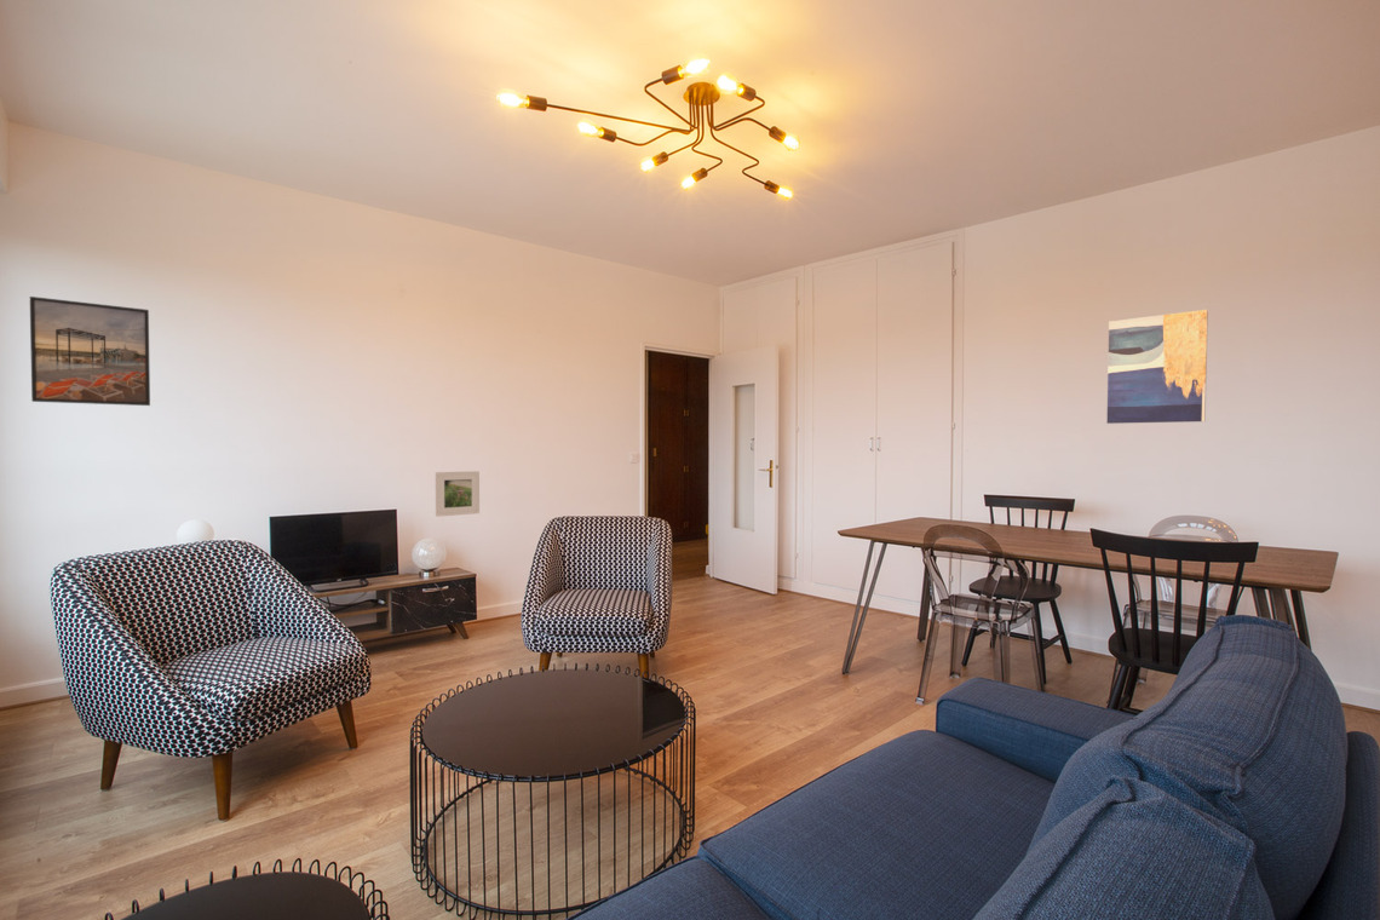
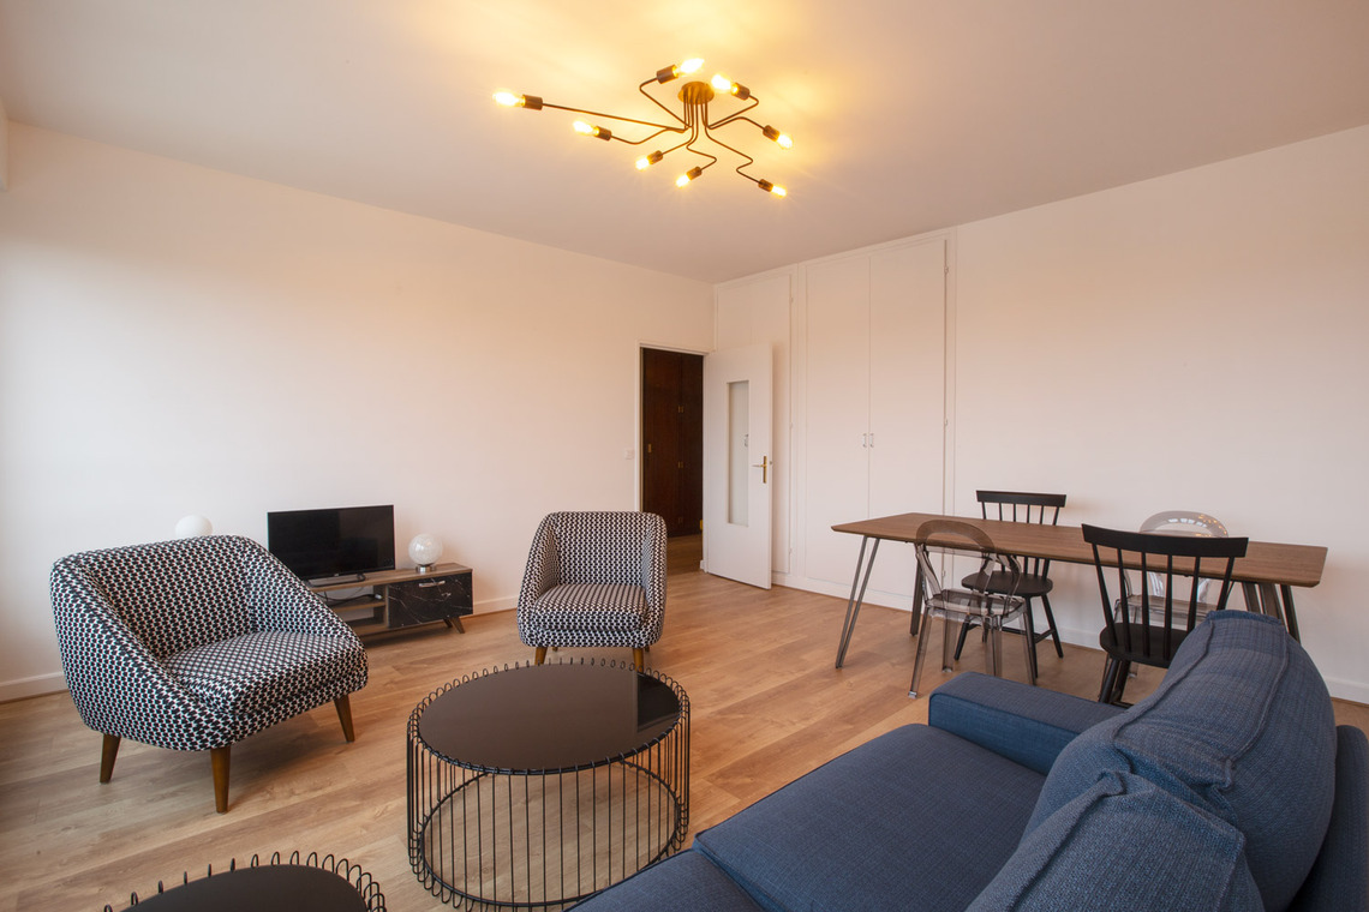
- wall art [1105,309,1209,425]
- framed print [29,295,151,407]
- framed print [435,470,481,518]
